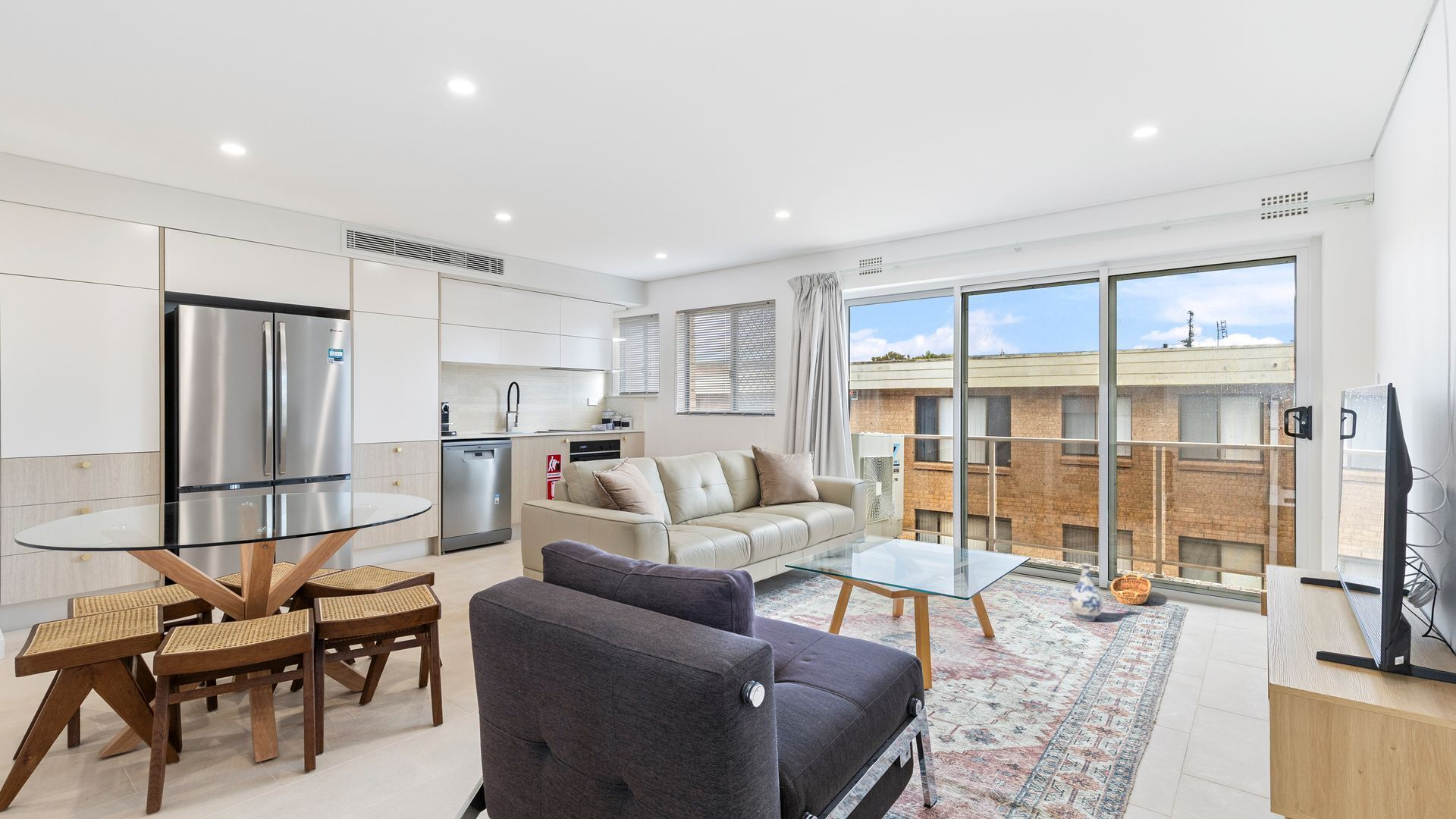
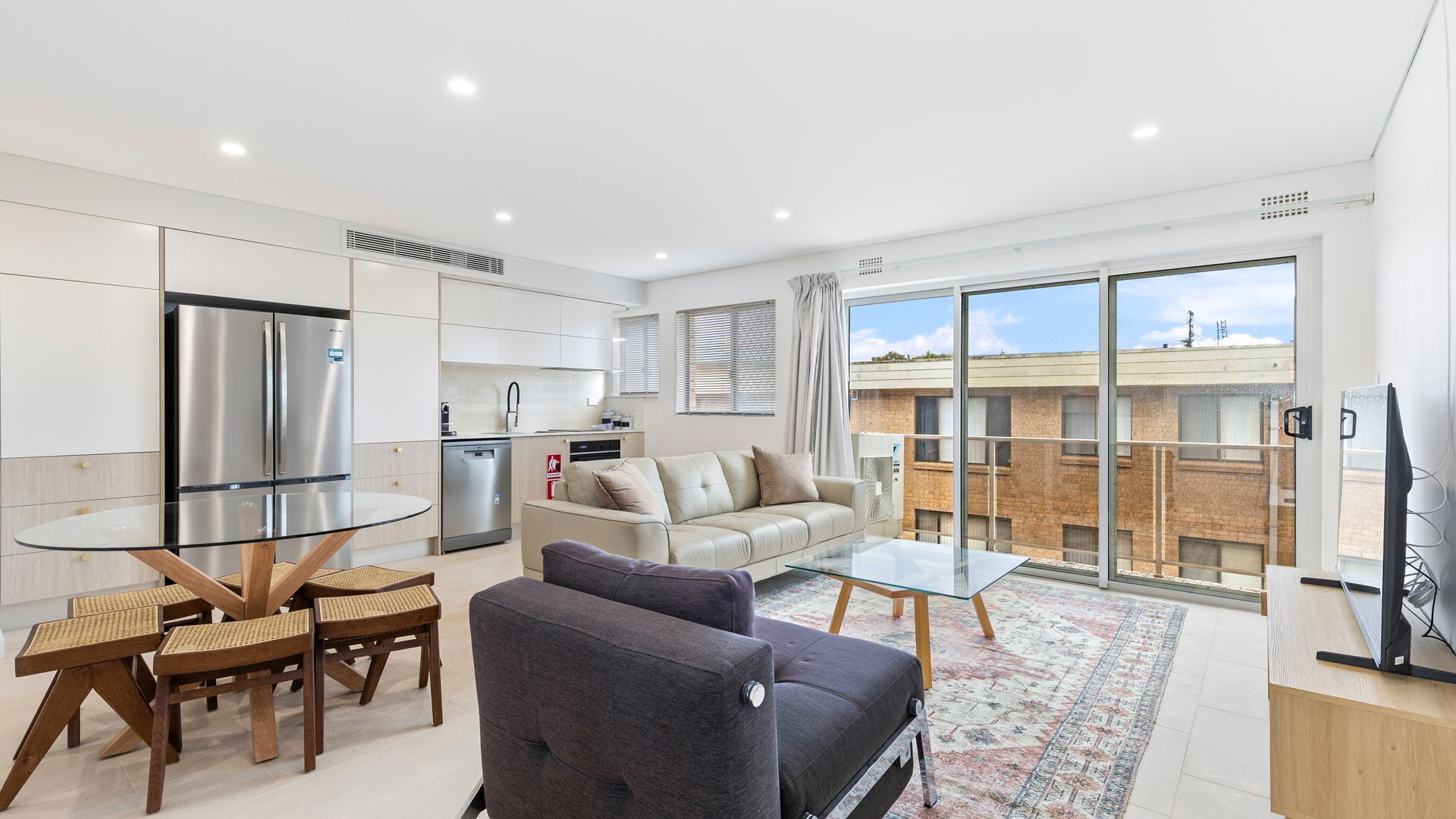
- vase [1068,562,1104,622]
- basket [1109,573,1153,605]
